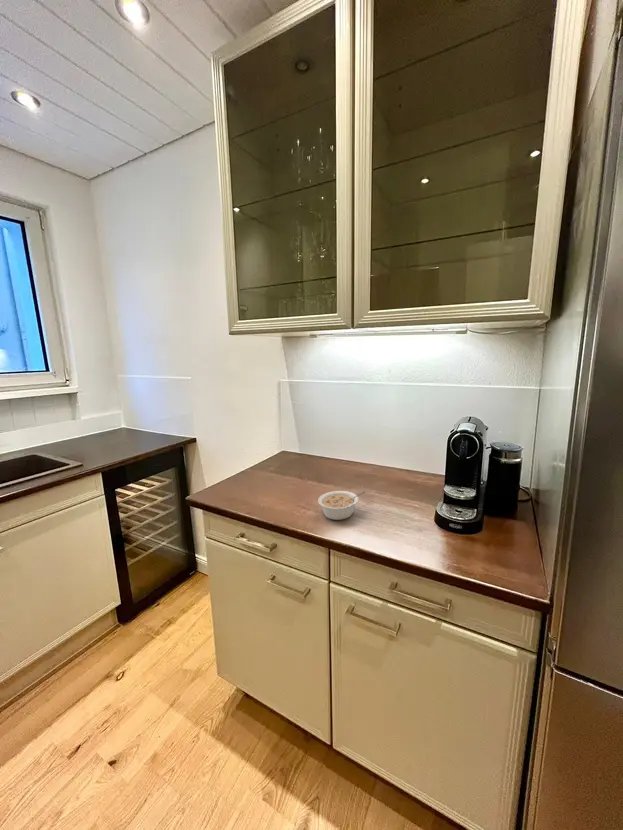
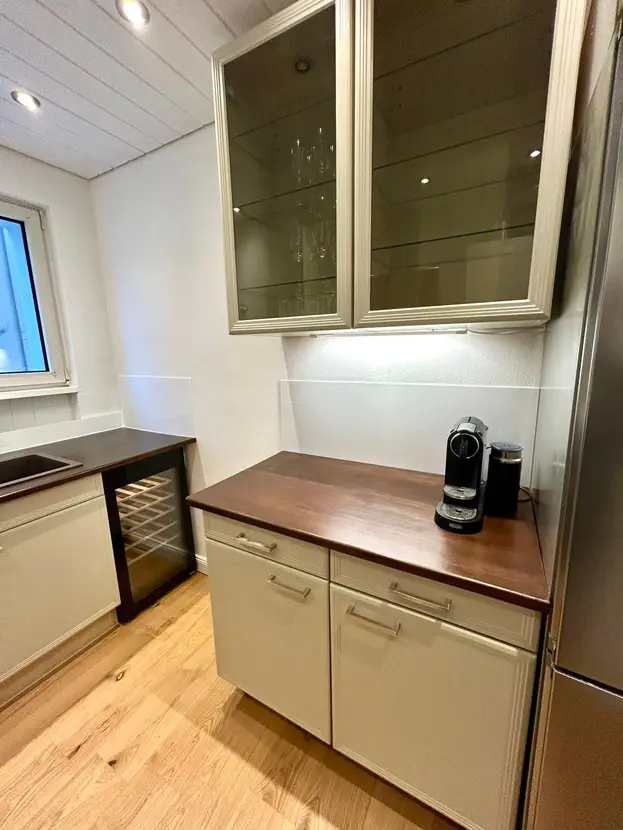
- legume [317,490,367,521]
